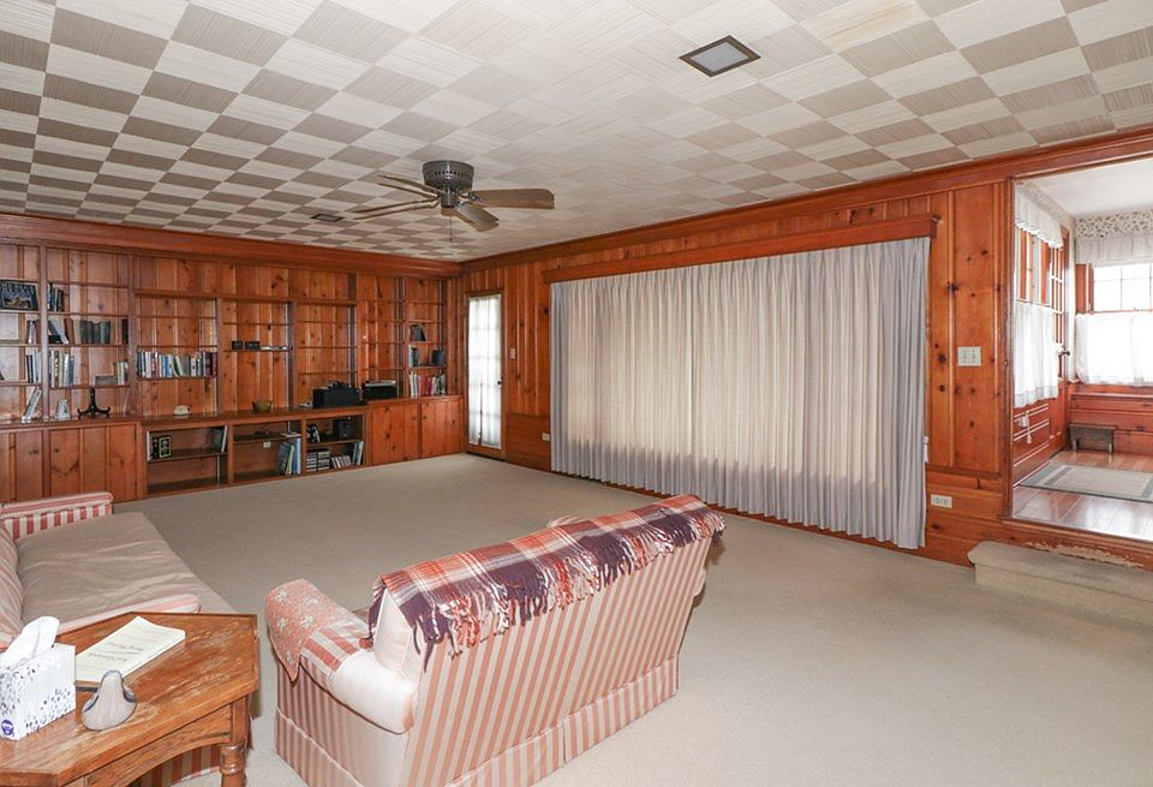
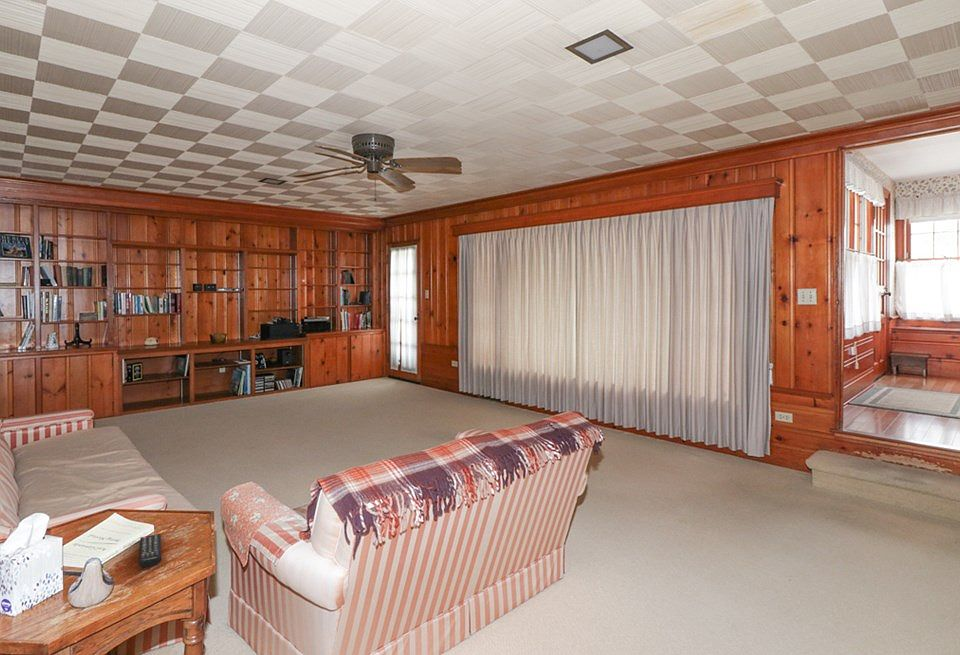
+ remote control [138,533,162,568]
